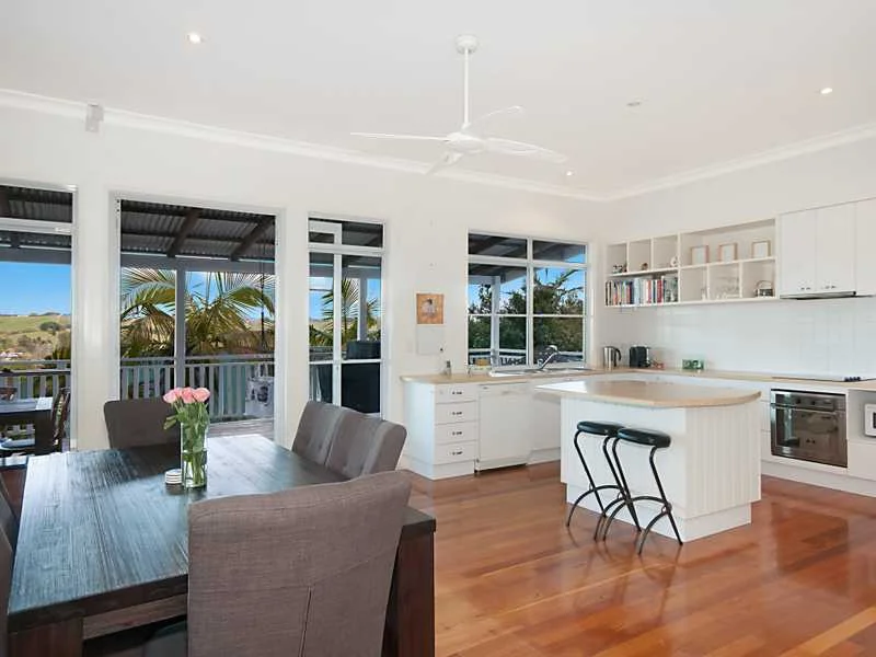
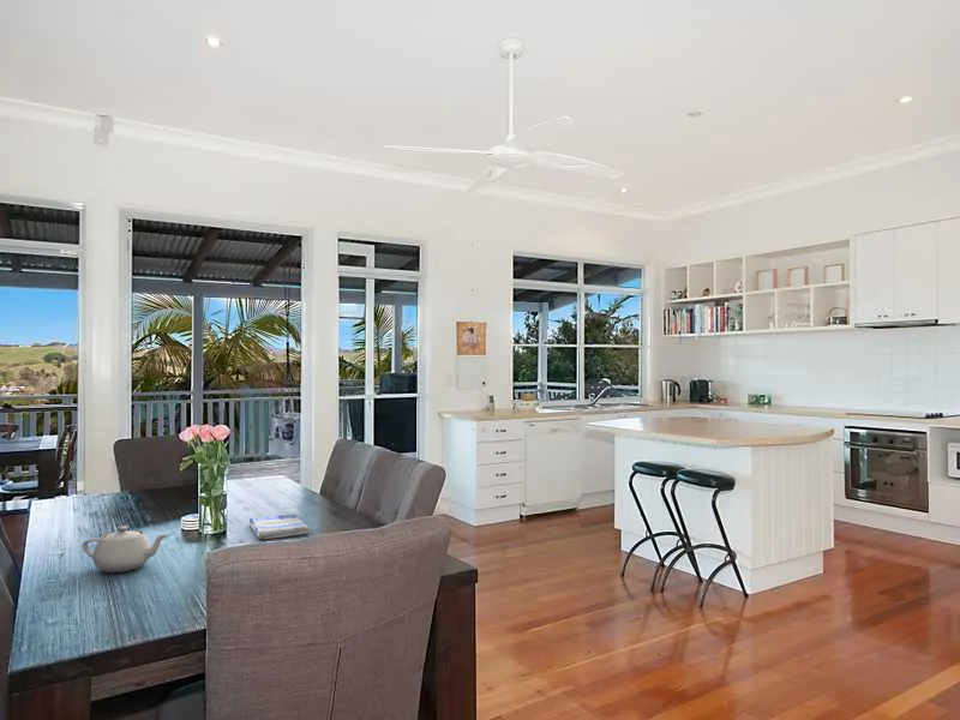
+ dish towel [248,514,312,540]
+ teapot [82,524,168,574]
